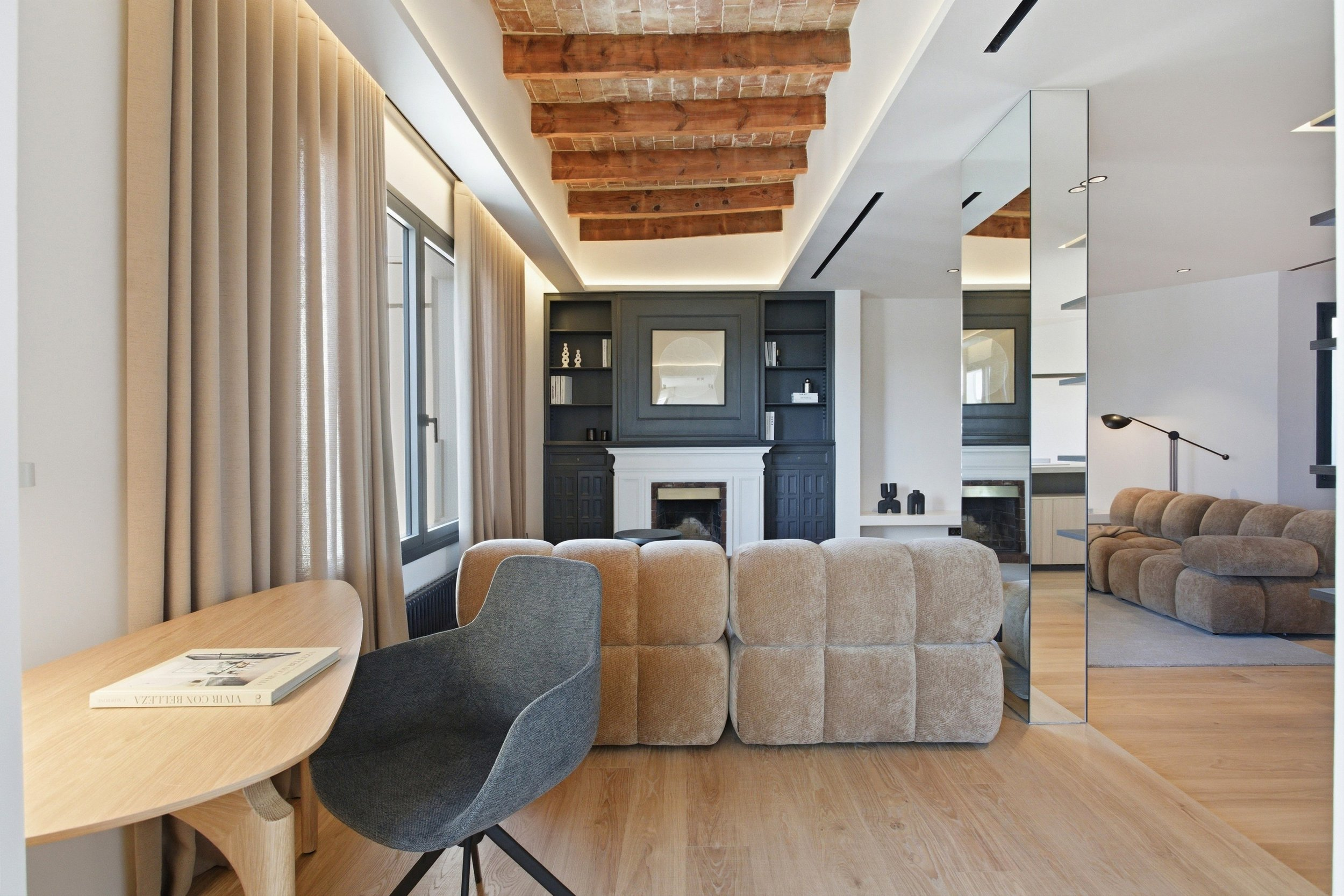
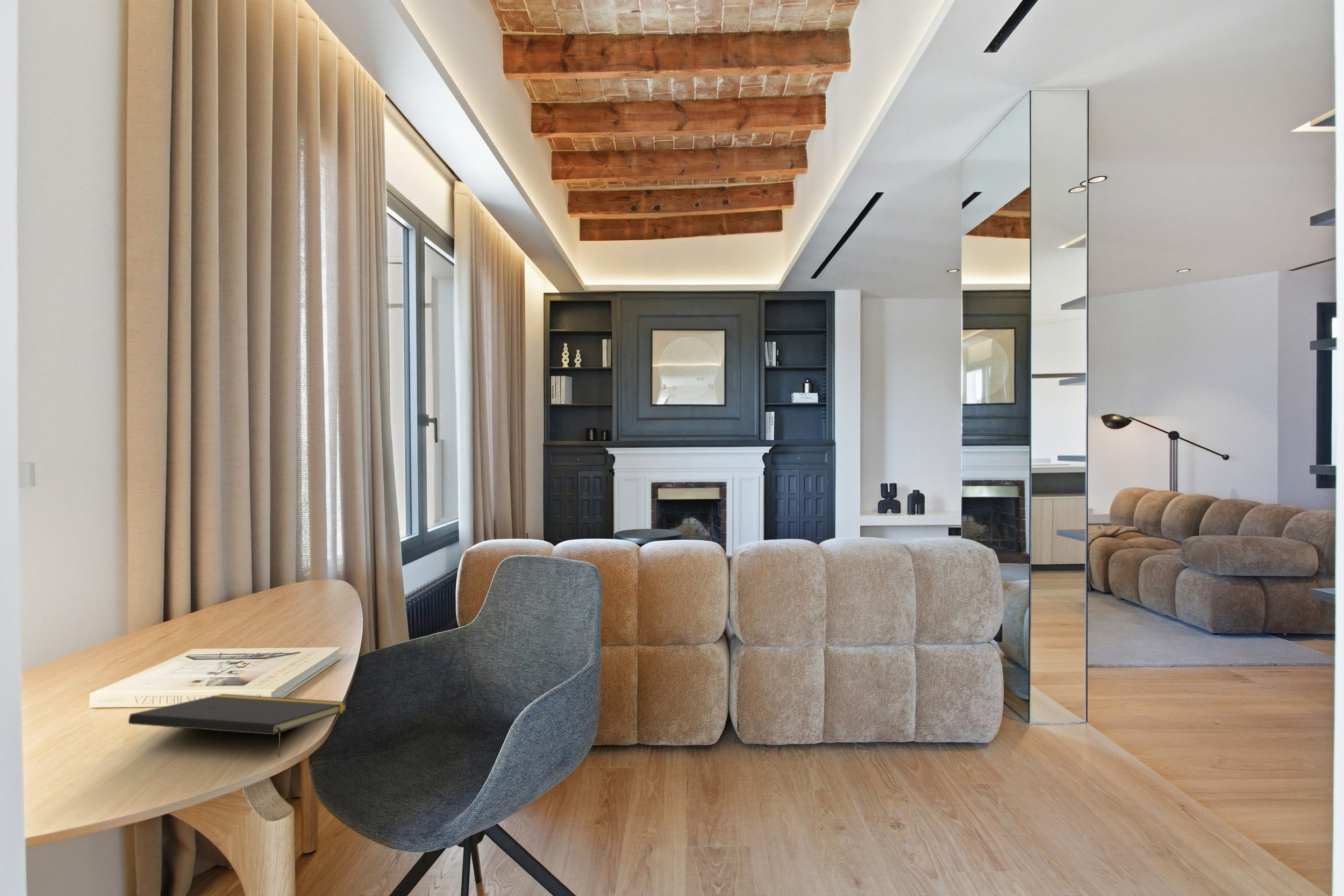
+ notepad [128,693,349,758]
